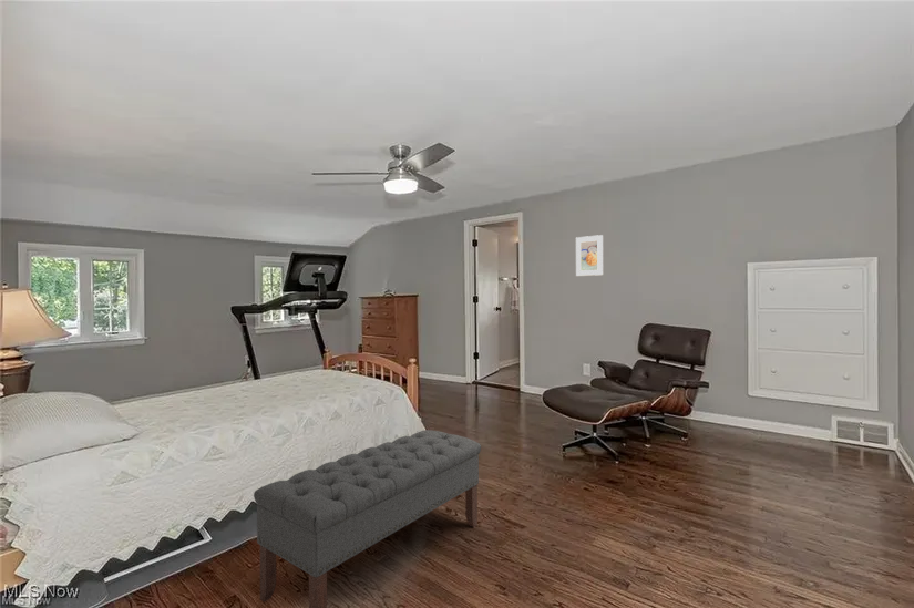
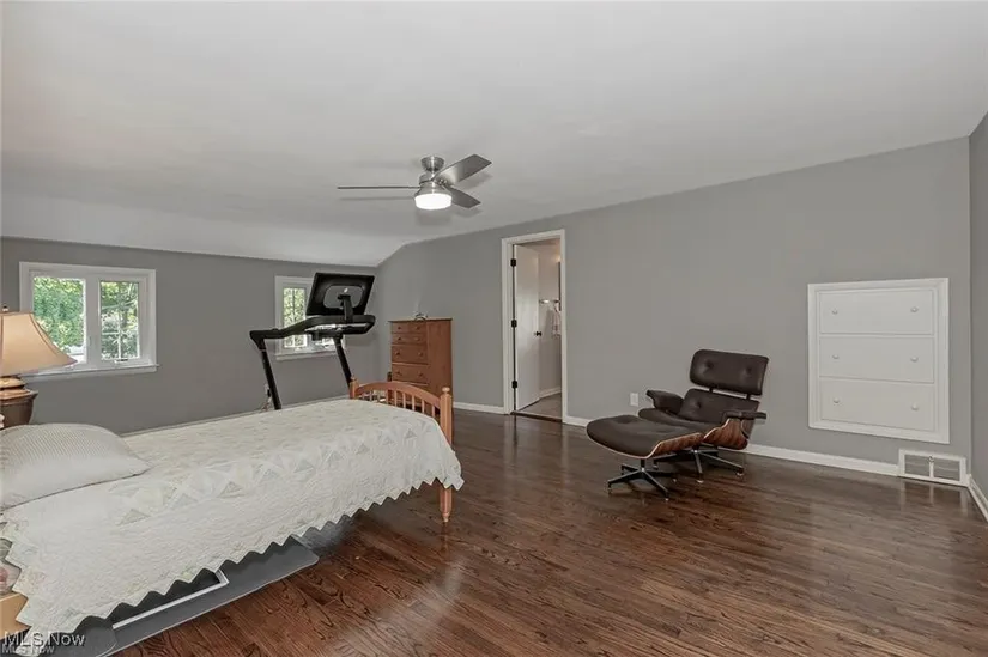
- bench [253,429,482,608]
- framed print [575,234,604,277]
